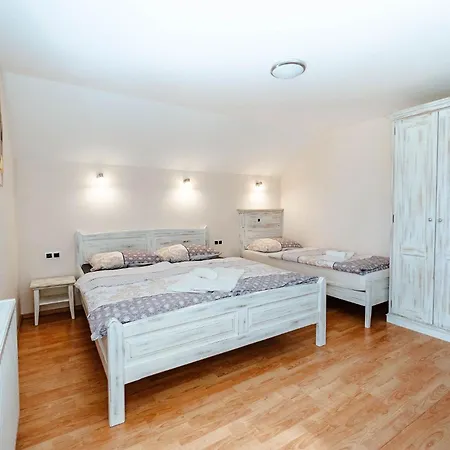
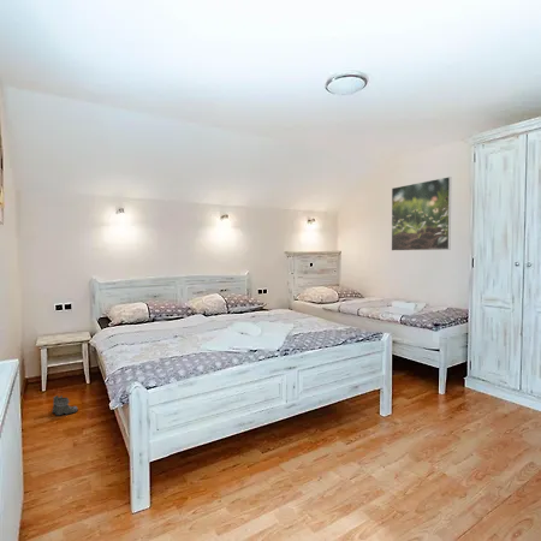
+ boots [52,394,79,416]
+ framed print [391,176,452,251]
